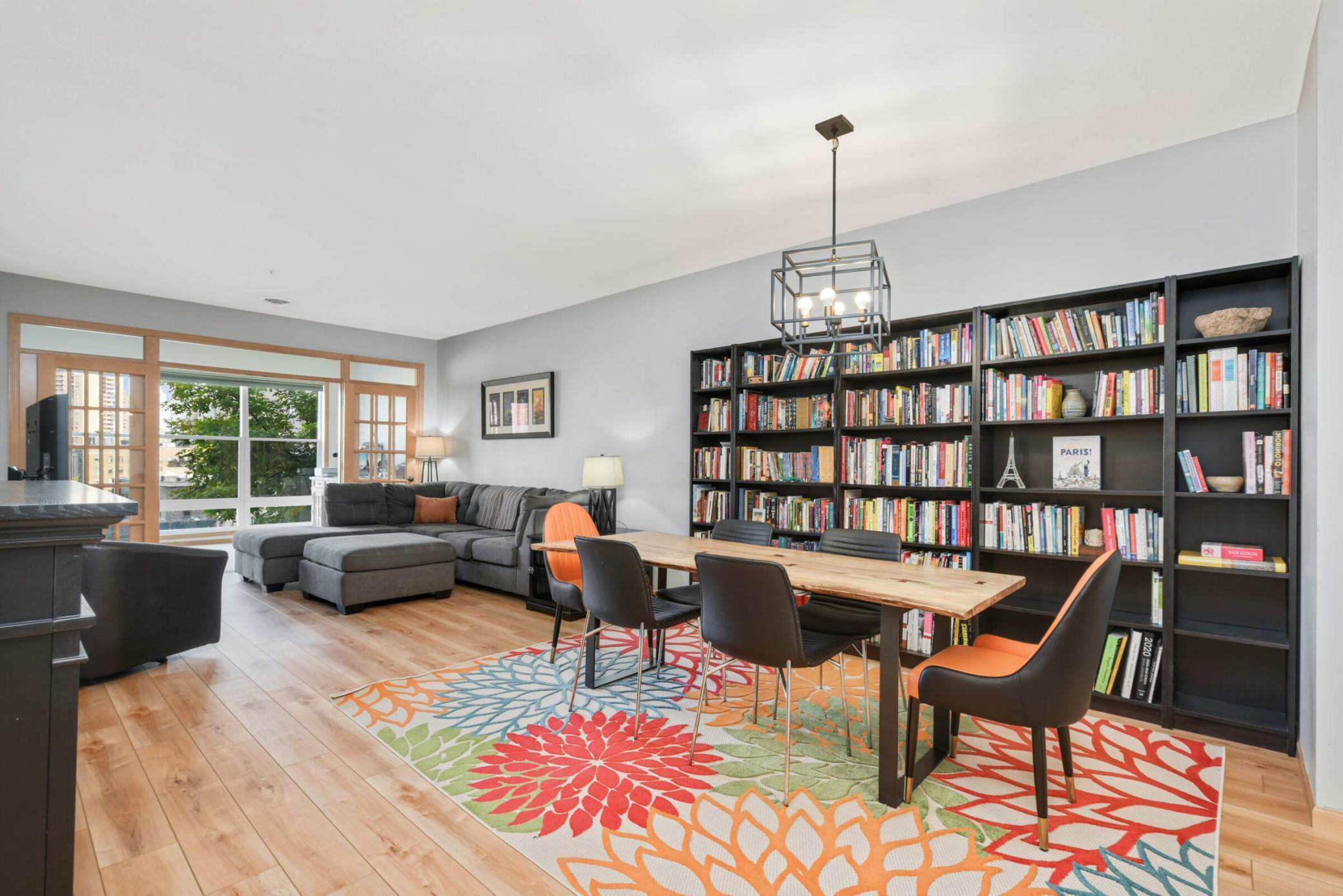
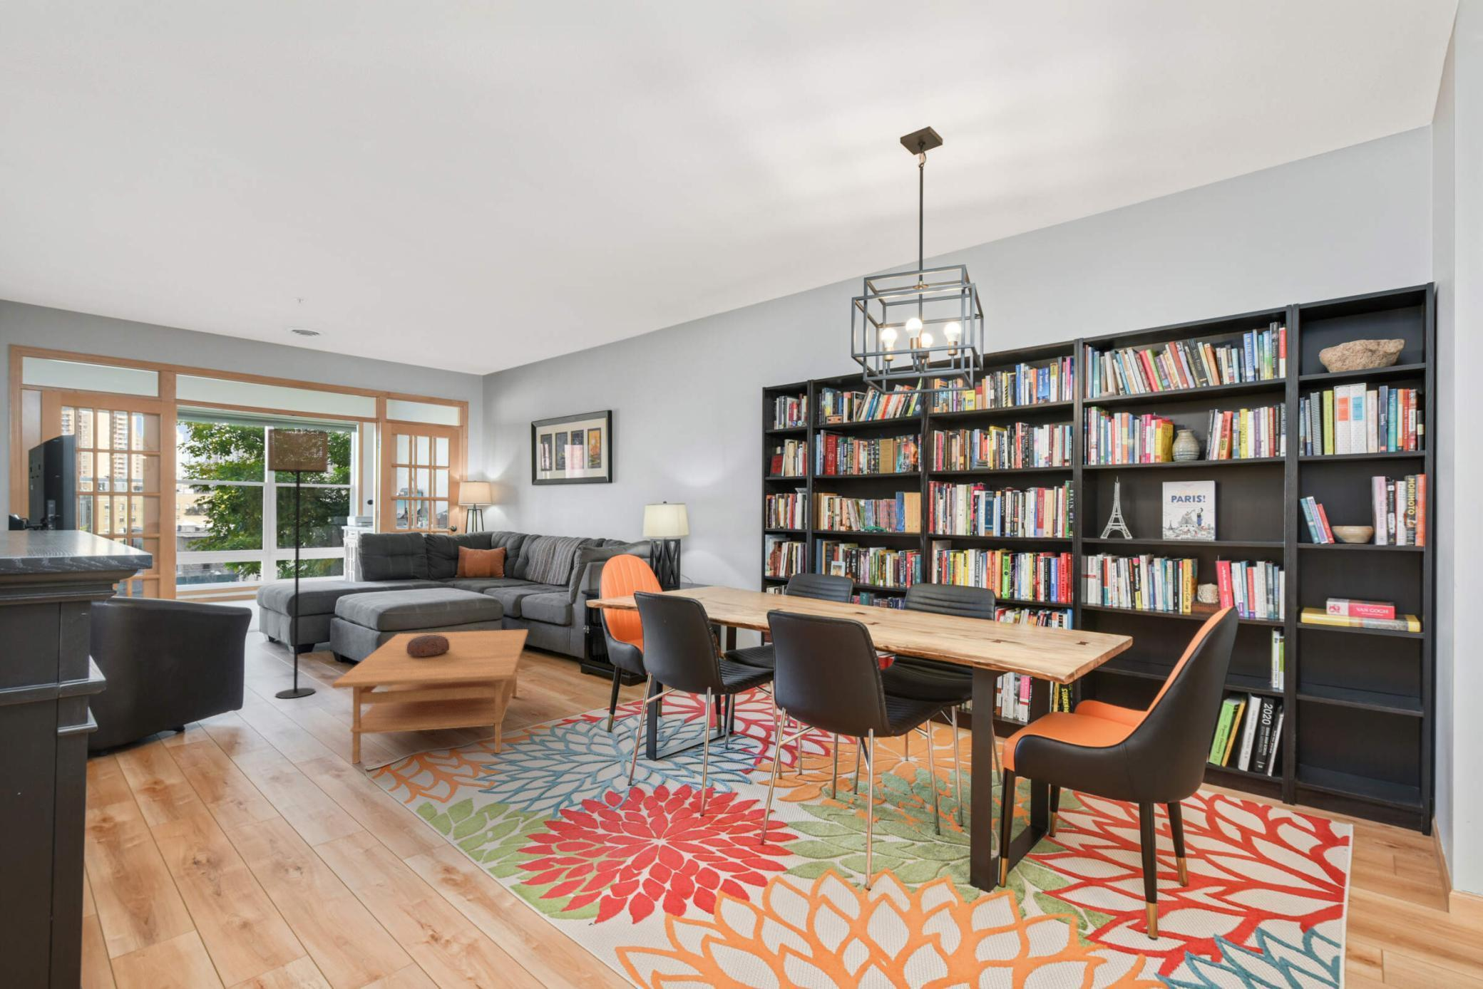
+ decorative bowl [406,635,449,658]
+ coffee table [331,628,529,765]
+ floor lamp [266,428,329,699]
